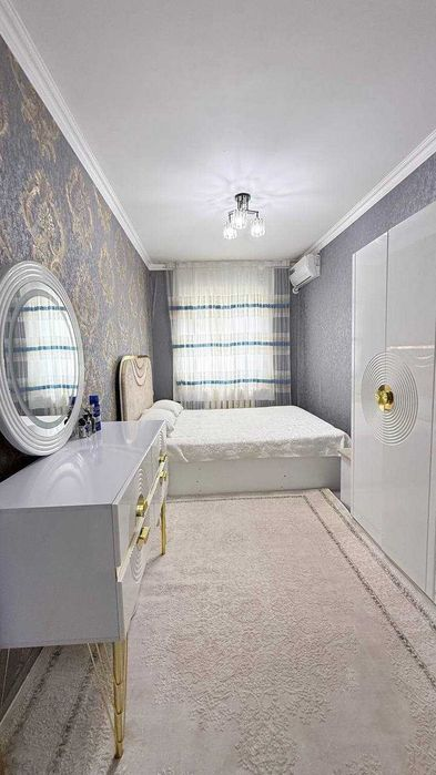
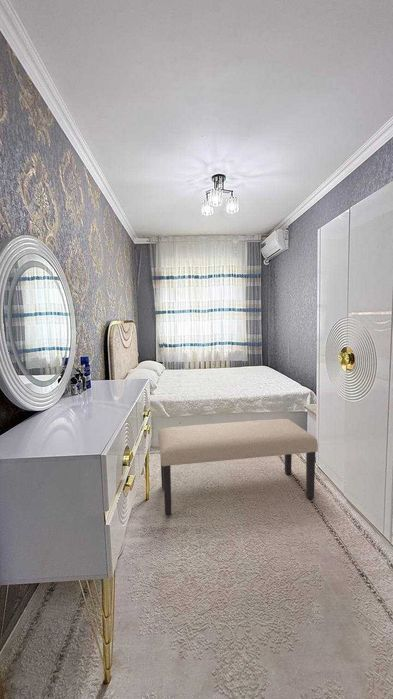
+ bench [157,418,319,517]
